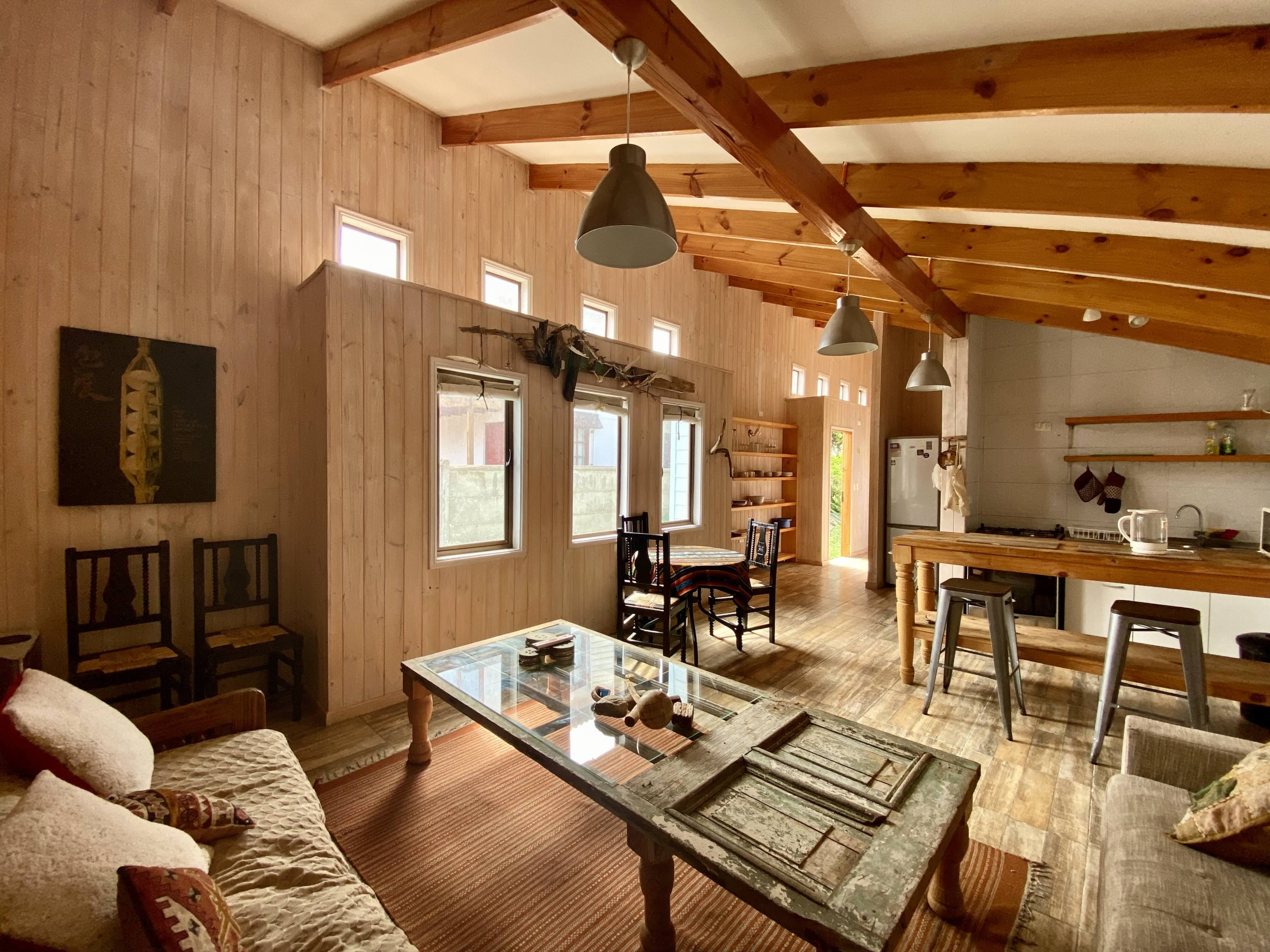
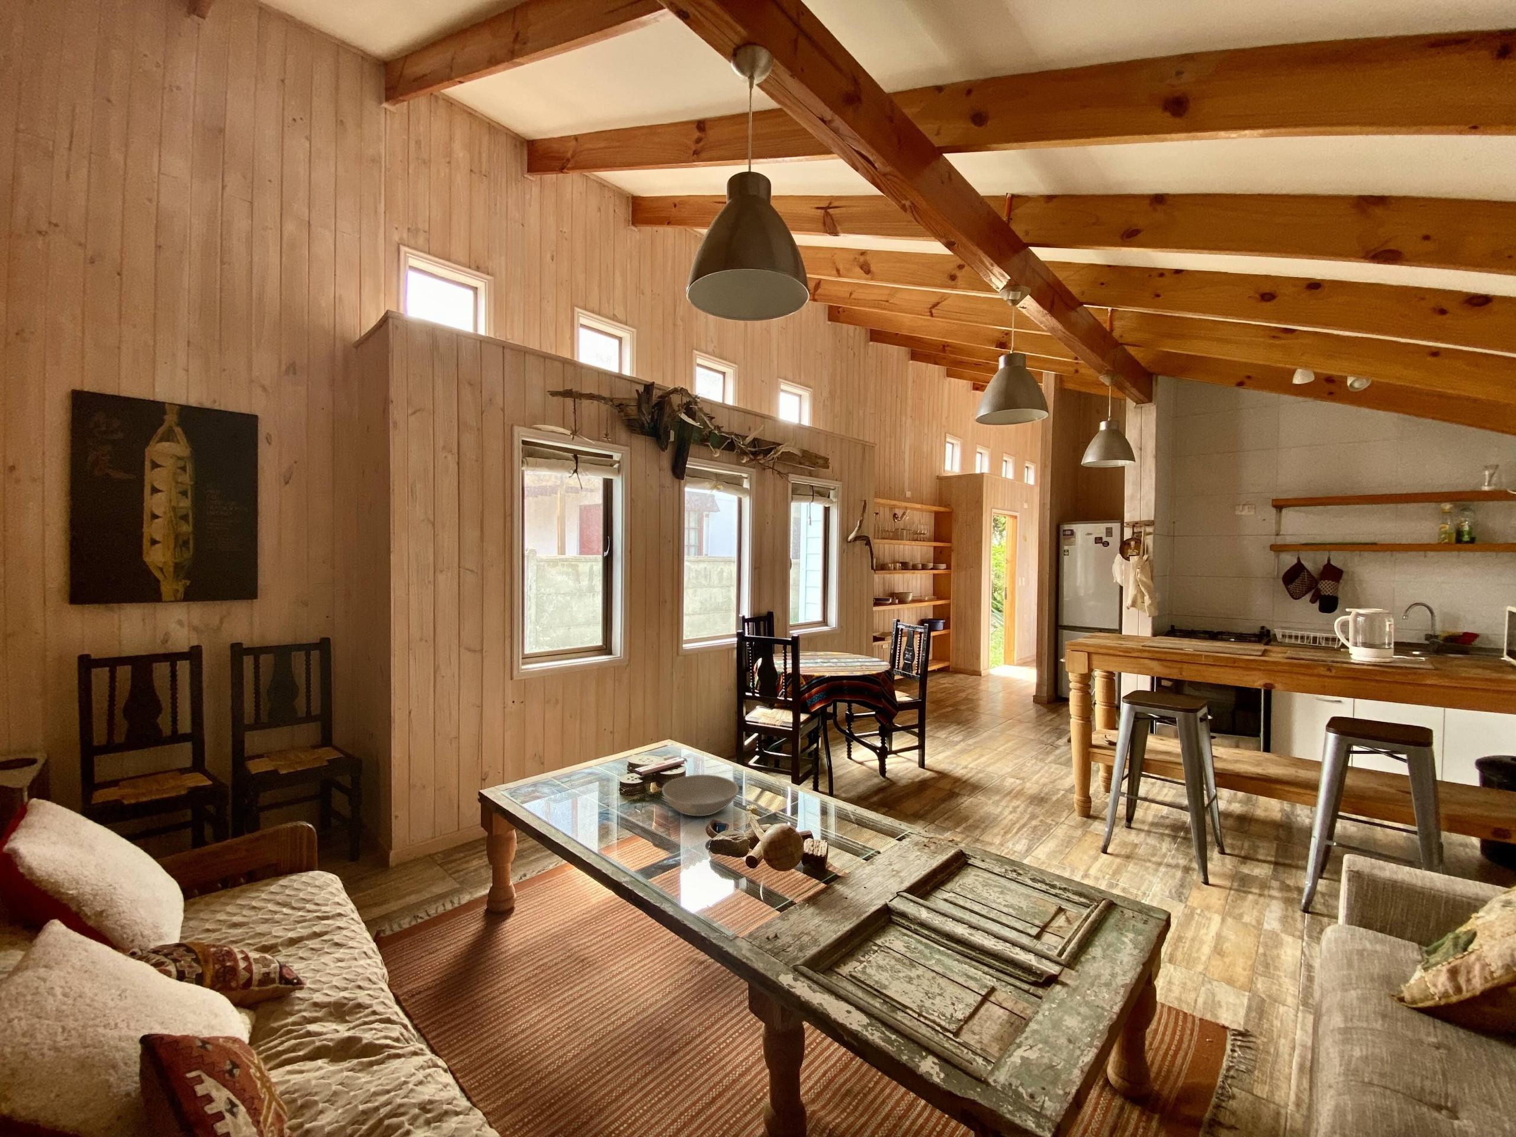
+ bowl [661,774,740,817]
